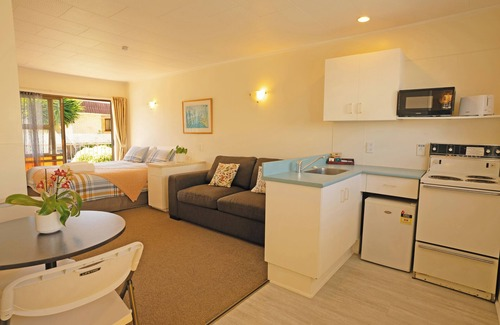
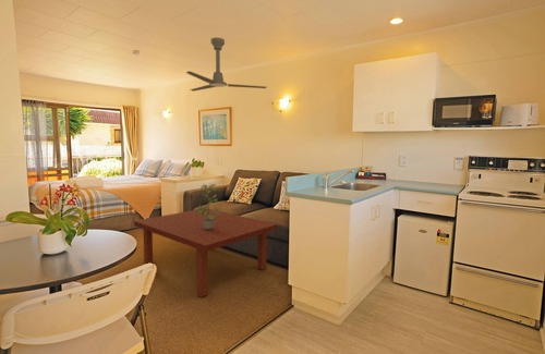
+ potted plant [196,182,220,230]
+ ceiling fan [185,37,267,93]
+ coffee table [133,208,279,298]
